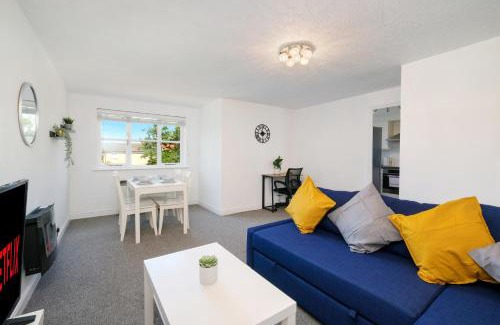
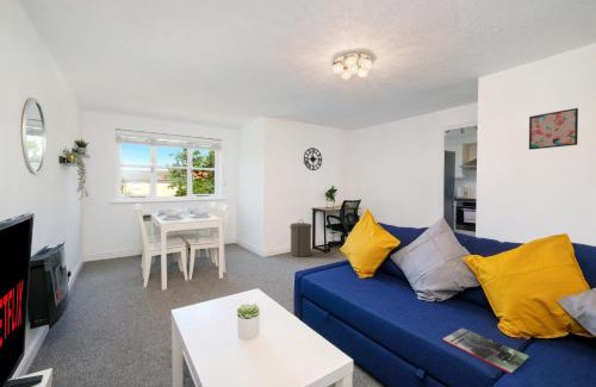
+ wall art [528,107,579,150]
+ laundry hamper [288,218,313,257]
+ magazine [441,327,529,375]
